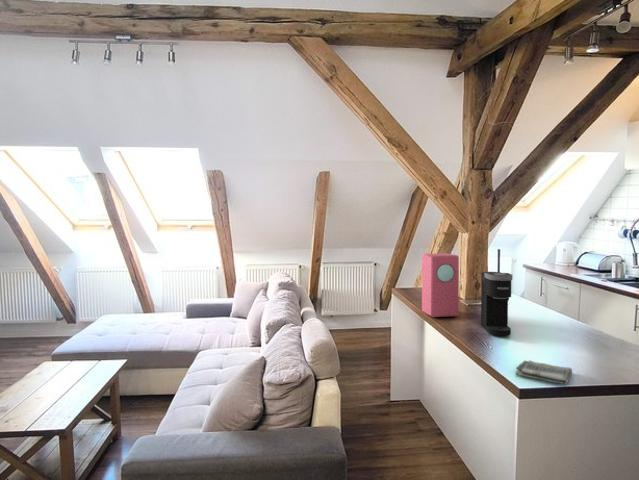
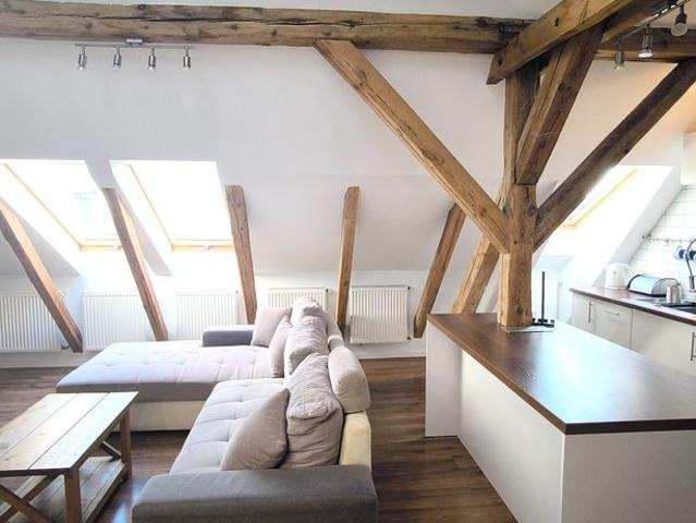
- dish towel [514,359,573,385]
- coffee maker [480,271,513,337]
- speaker [421,252,460,318]
